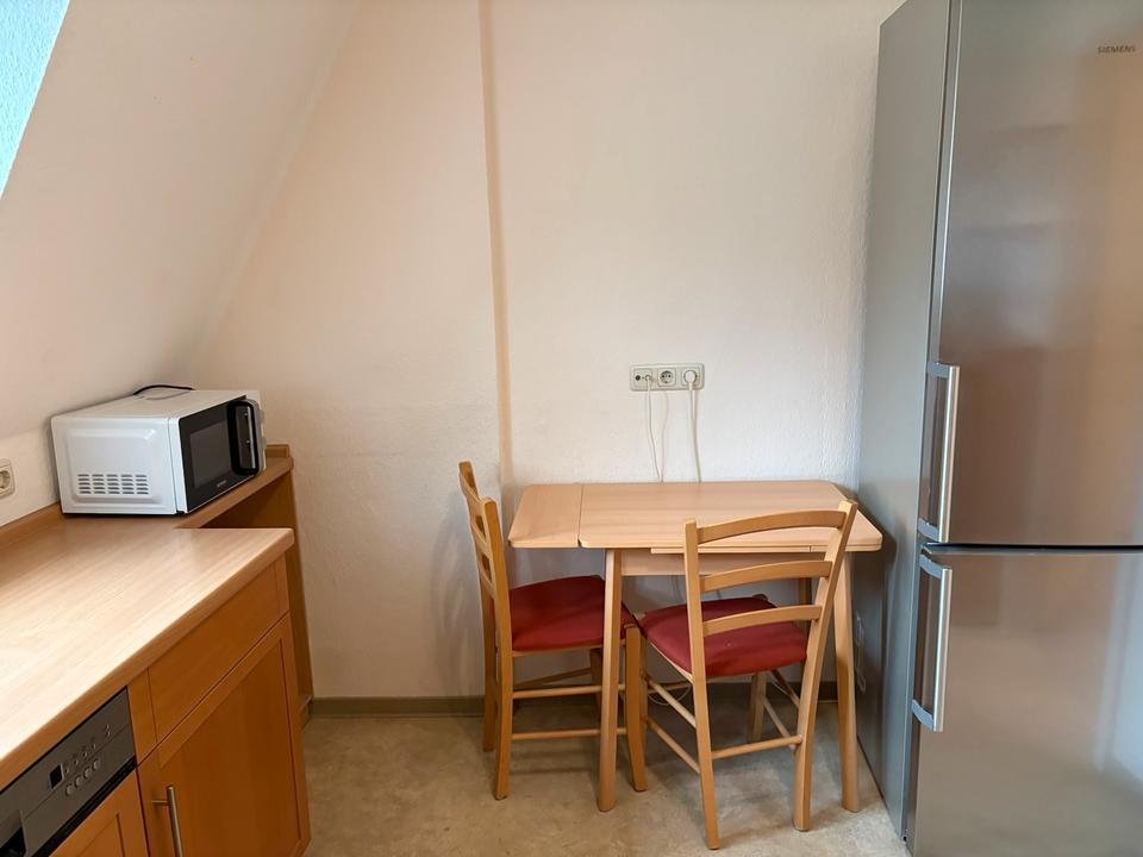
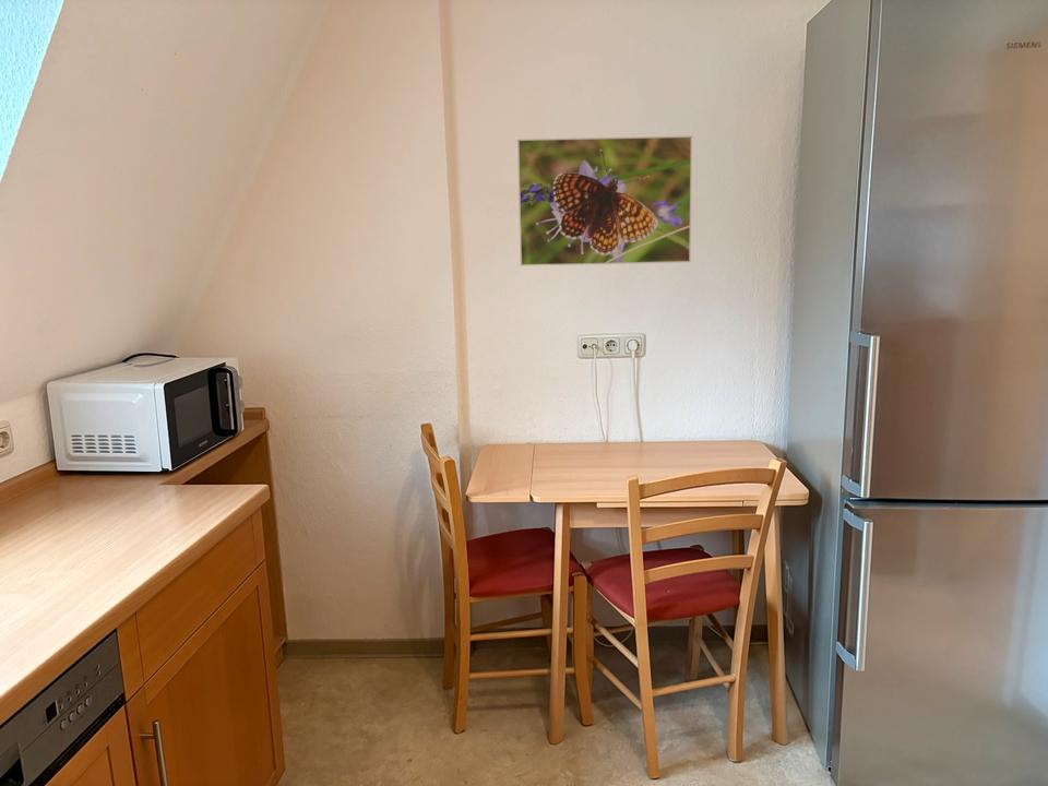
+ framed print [516,135,693,267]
